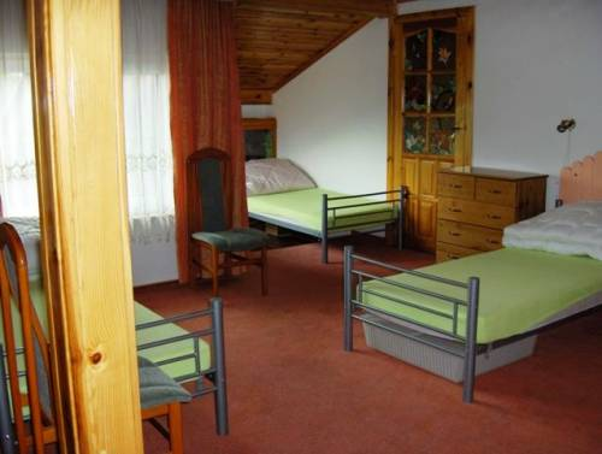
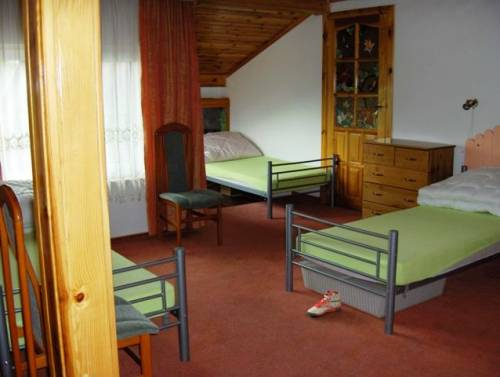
+ sneaker [306,289,342,317]
